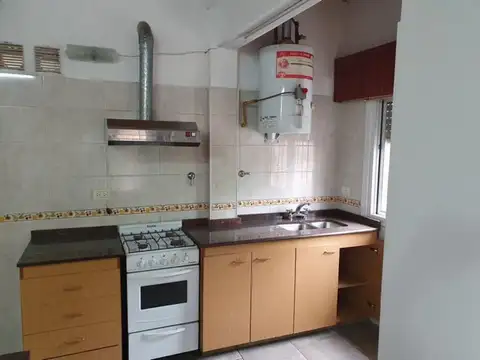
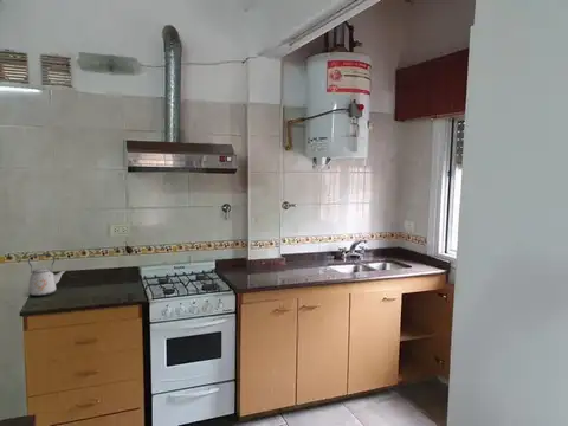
+ kettle [27,253,66,297]
